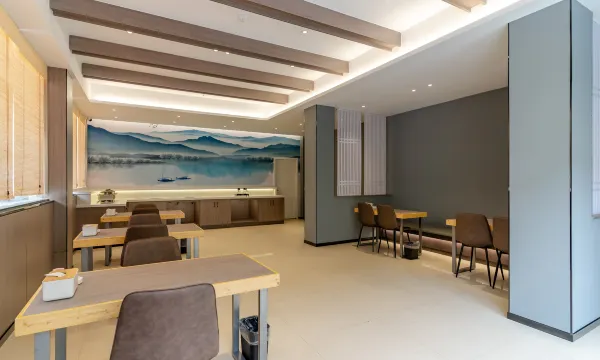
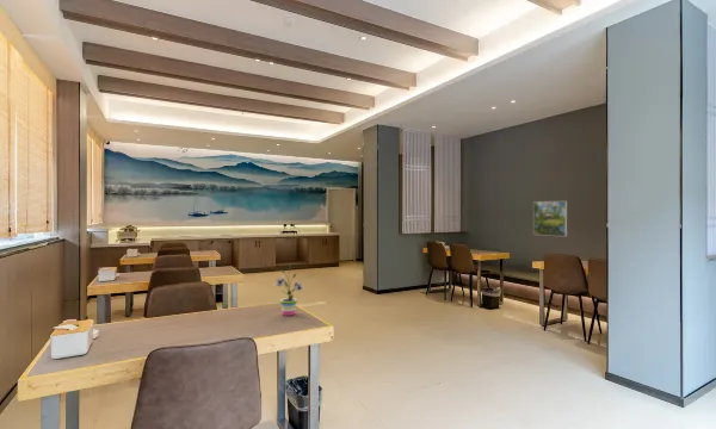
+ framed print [532,200,568,237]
+ potted plant [273,262,305,317]
